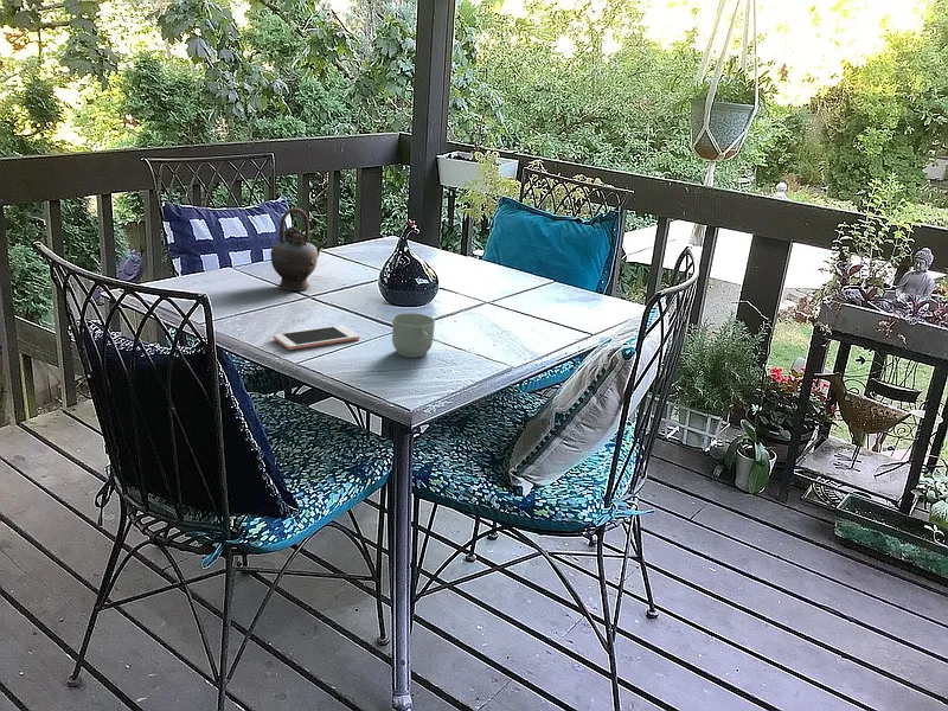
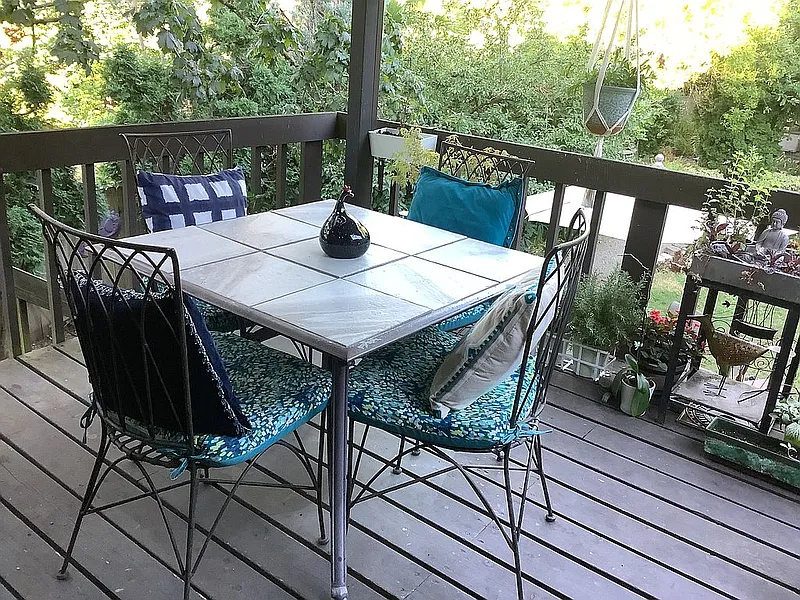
- teapot [269,207,327,292]
- mug [391,312,436,358]
- cell phone [273,325,361,351]
